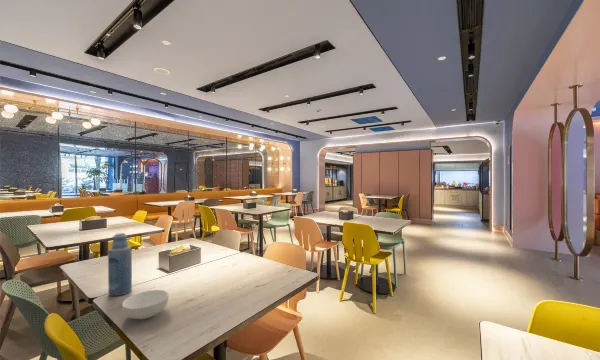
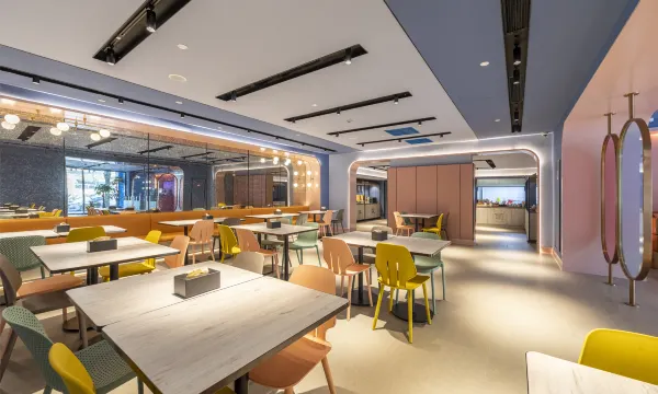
- bottle [107,232,133,297]
- cereal bowl [121,289,170,320]
